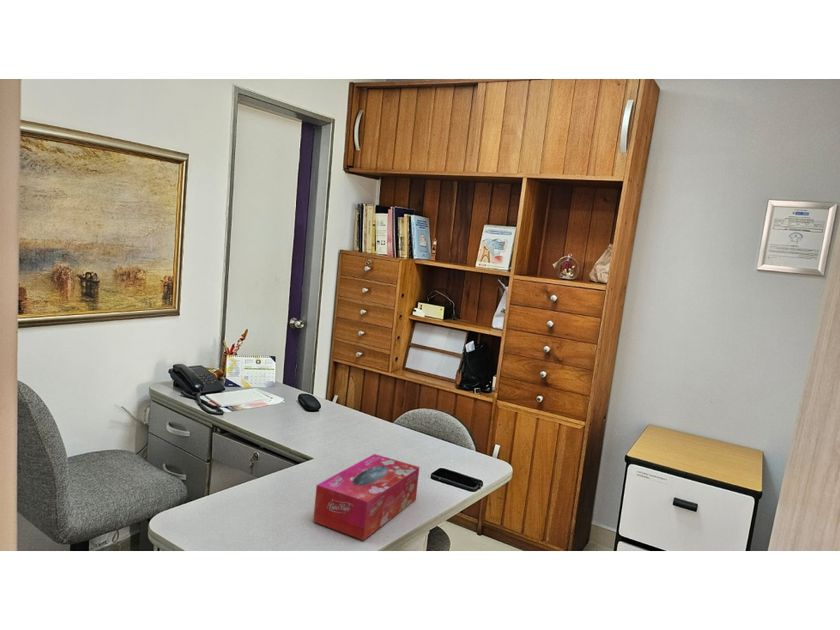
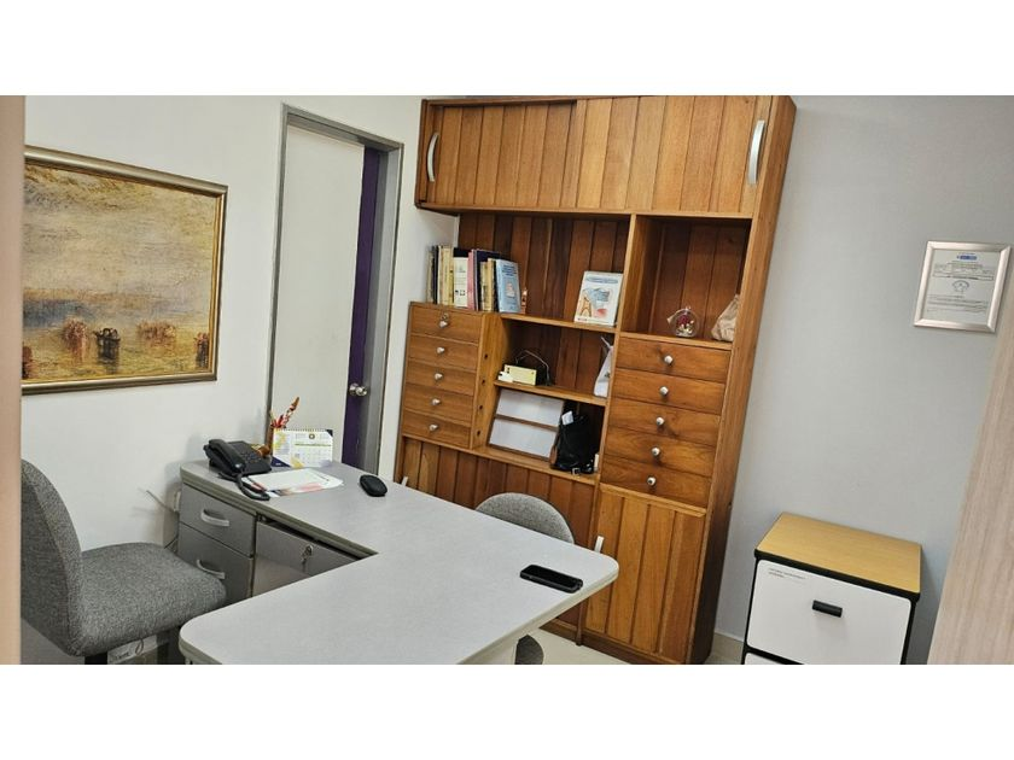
- tissue box [312,453,420,541]
